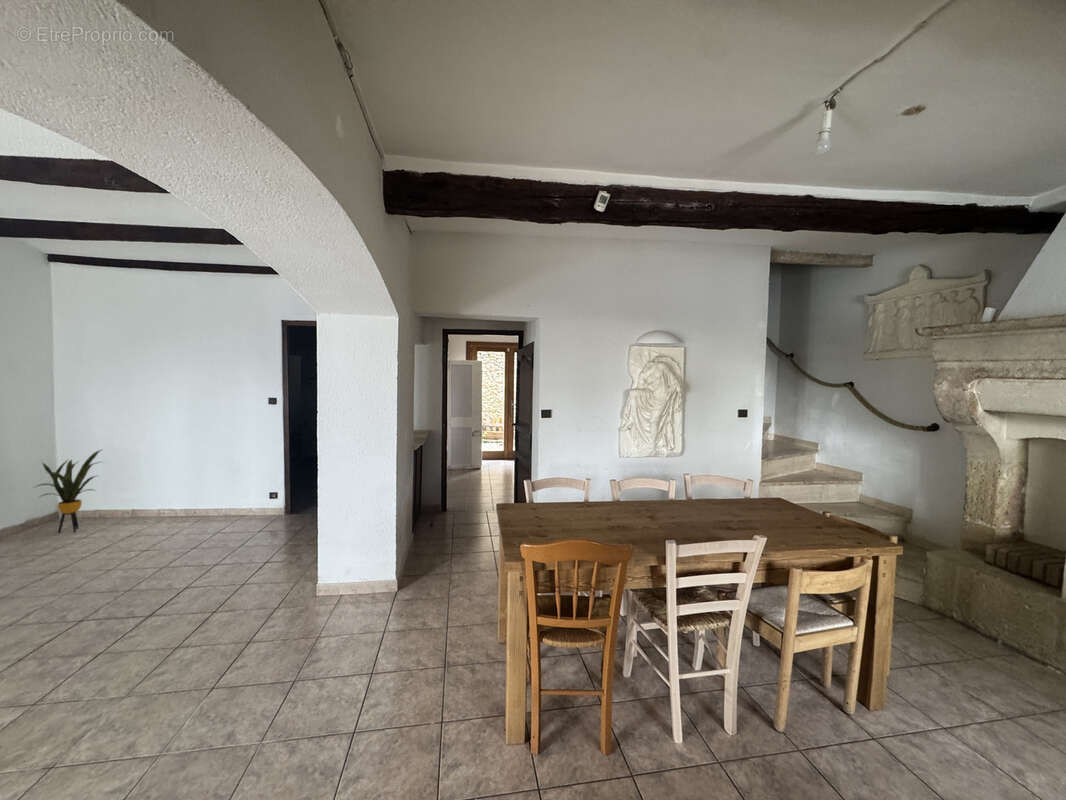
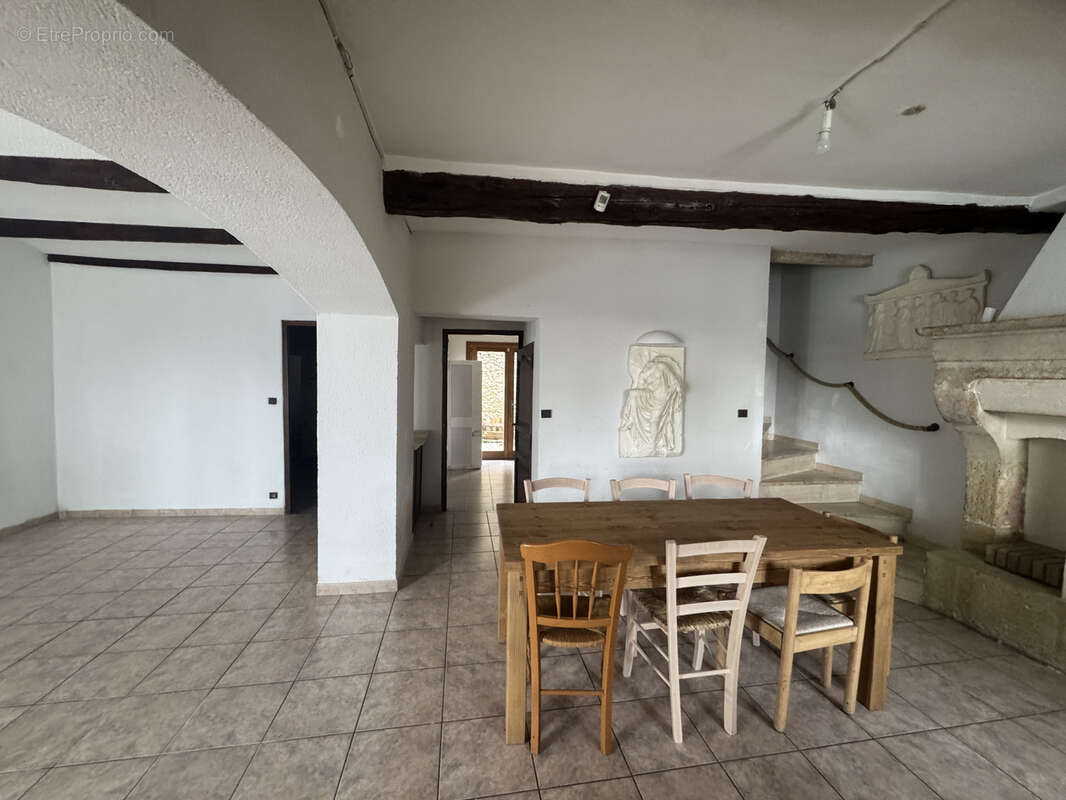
- house plant [31,448,105,534]
